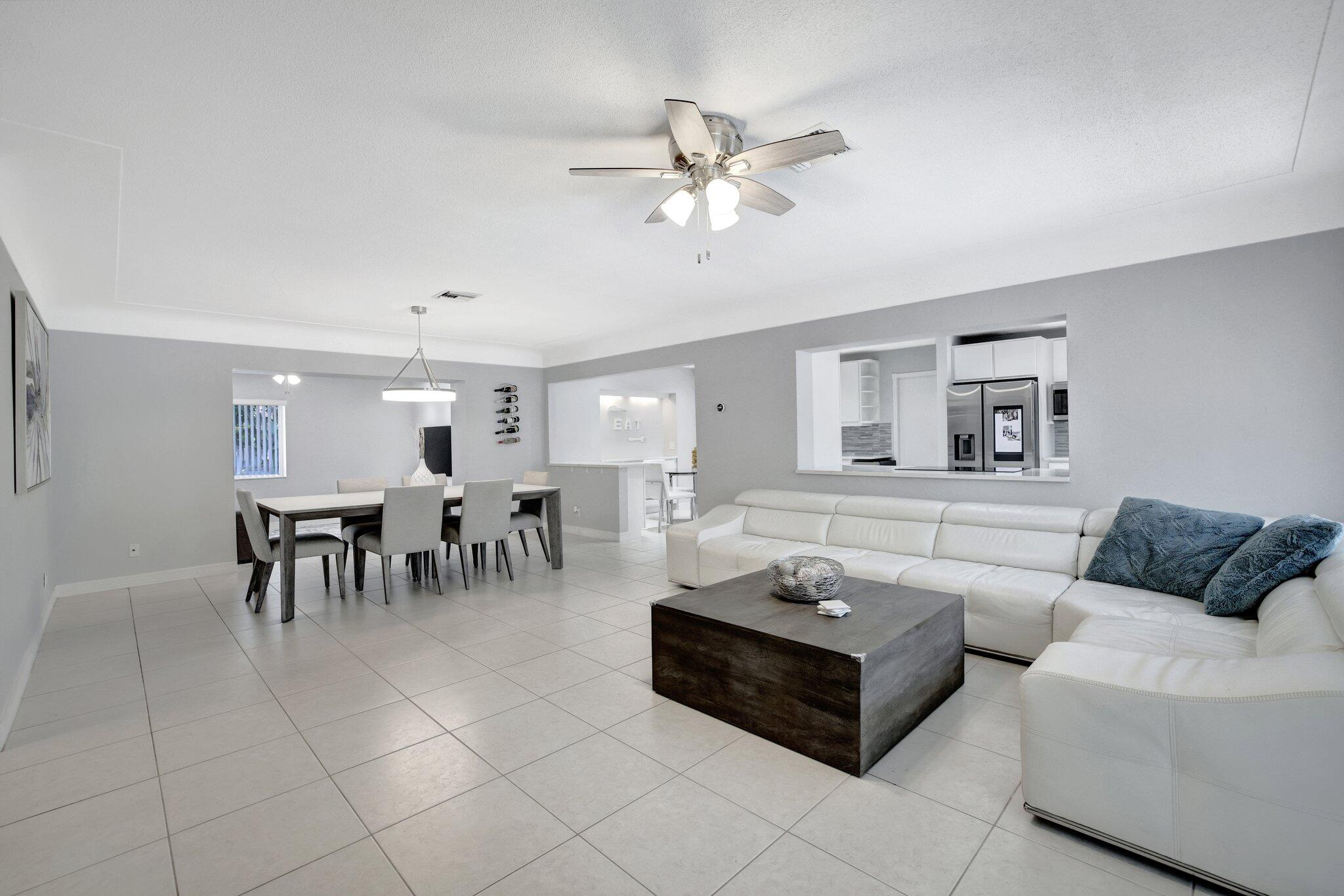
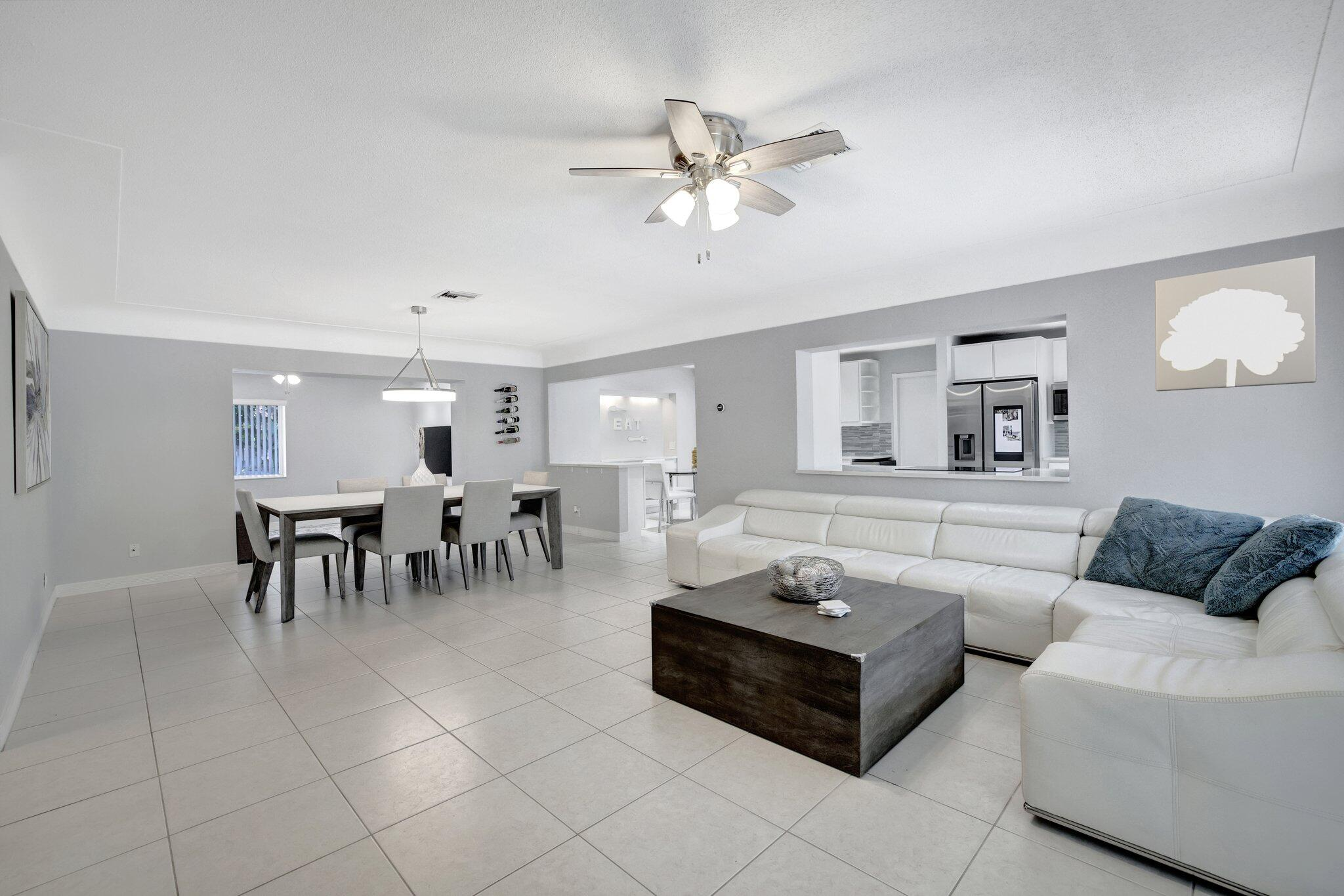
+ wall art [1154,255,1317,392]
